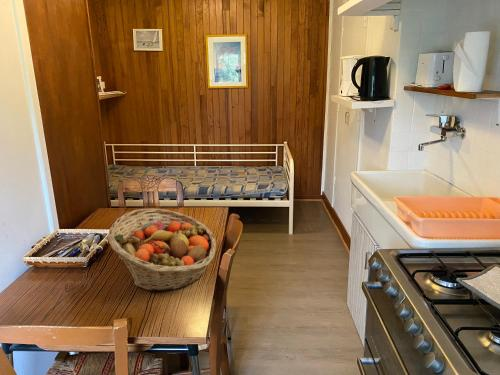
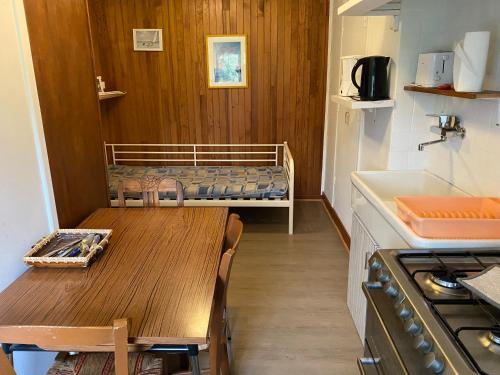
- fruit basket [107,208,217,292]
